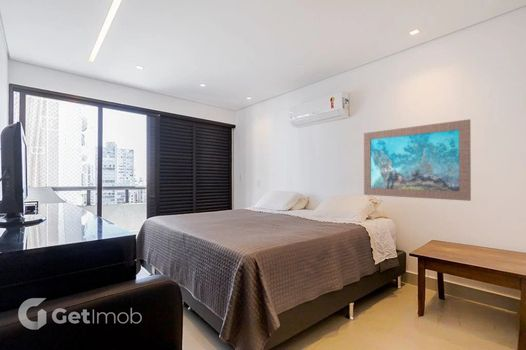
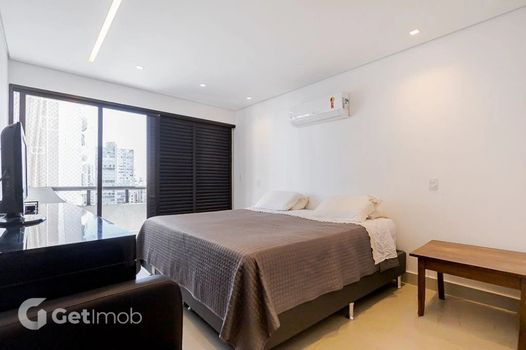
- wall art [363,118,472,202]
